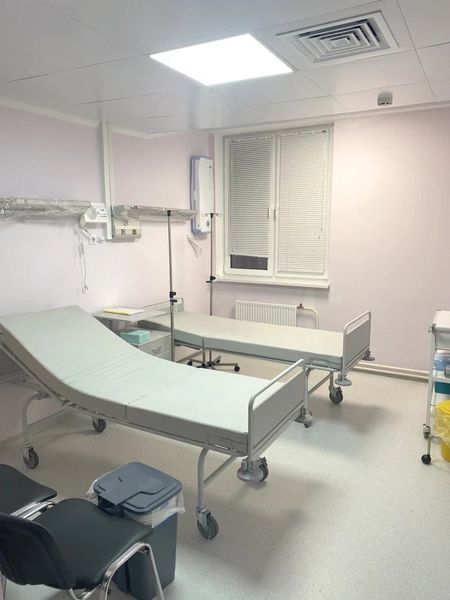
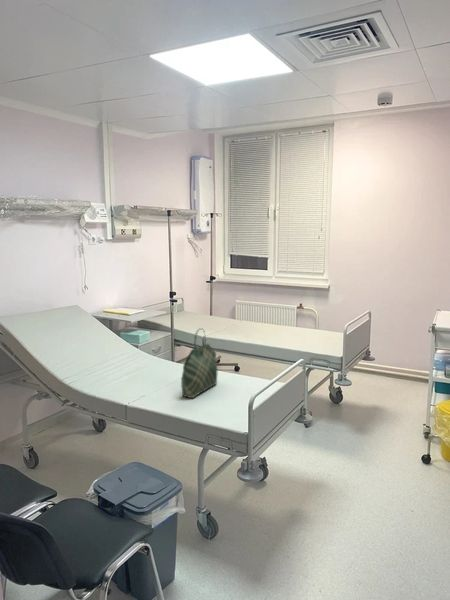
+ tote bag [180,327,219,399]
